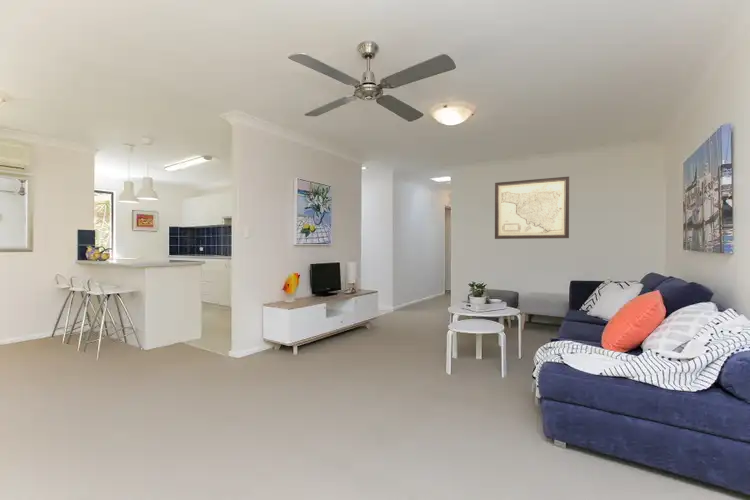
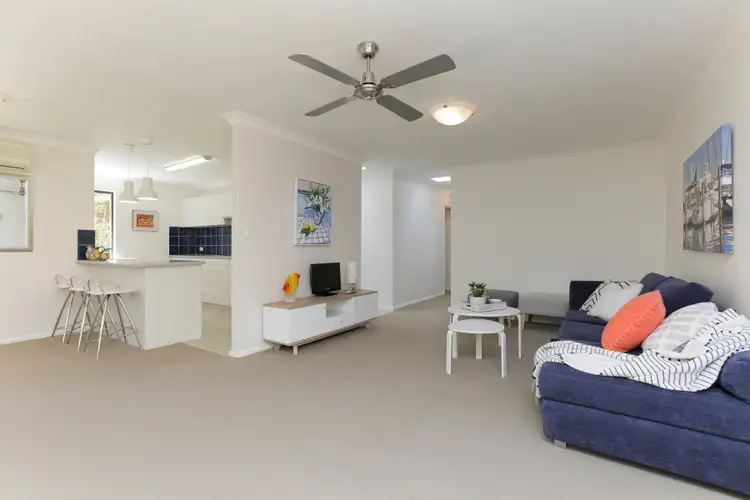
- wall art [494,176,570,240]
